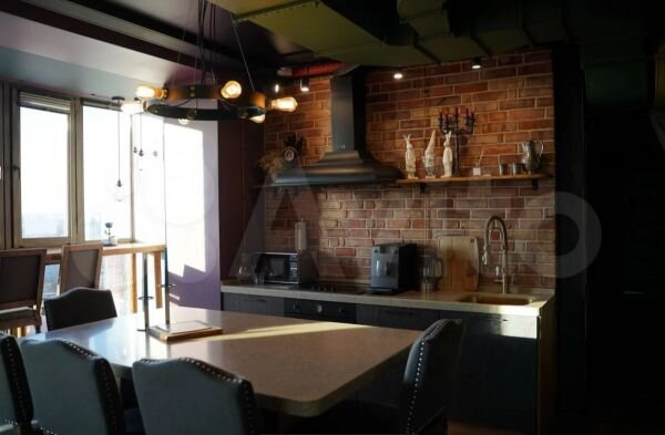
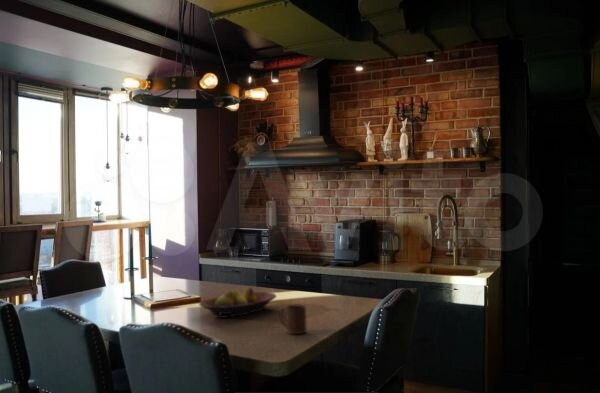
+ cup [278,304,308,335]
+ fruit bowl [198,286,277,319]
